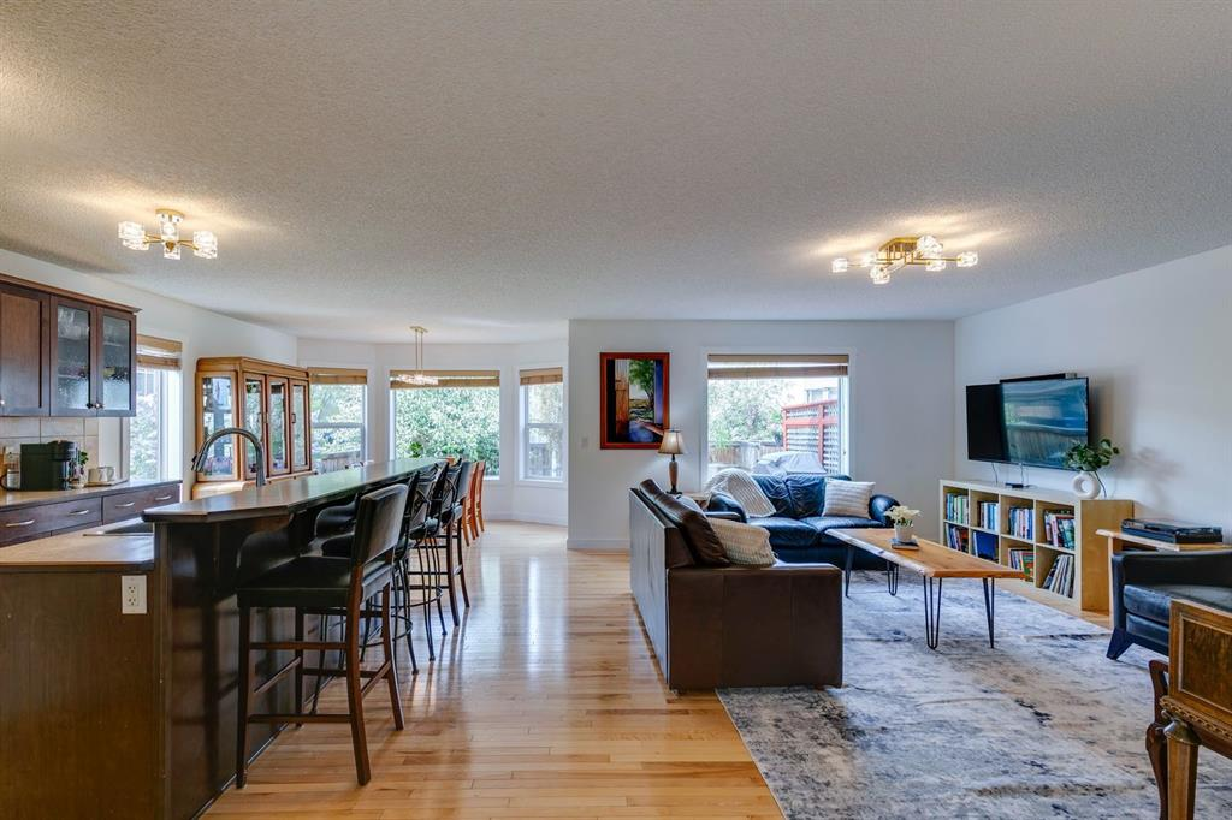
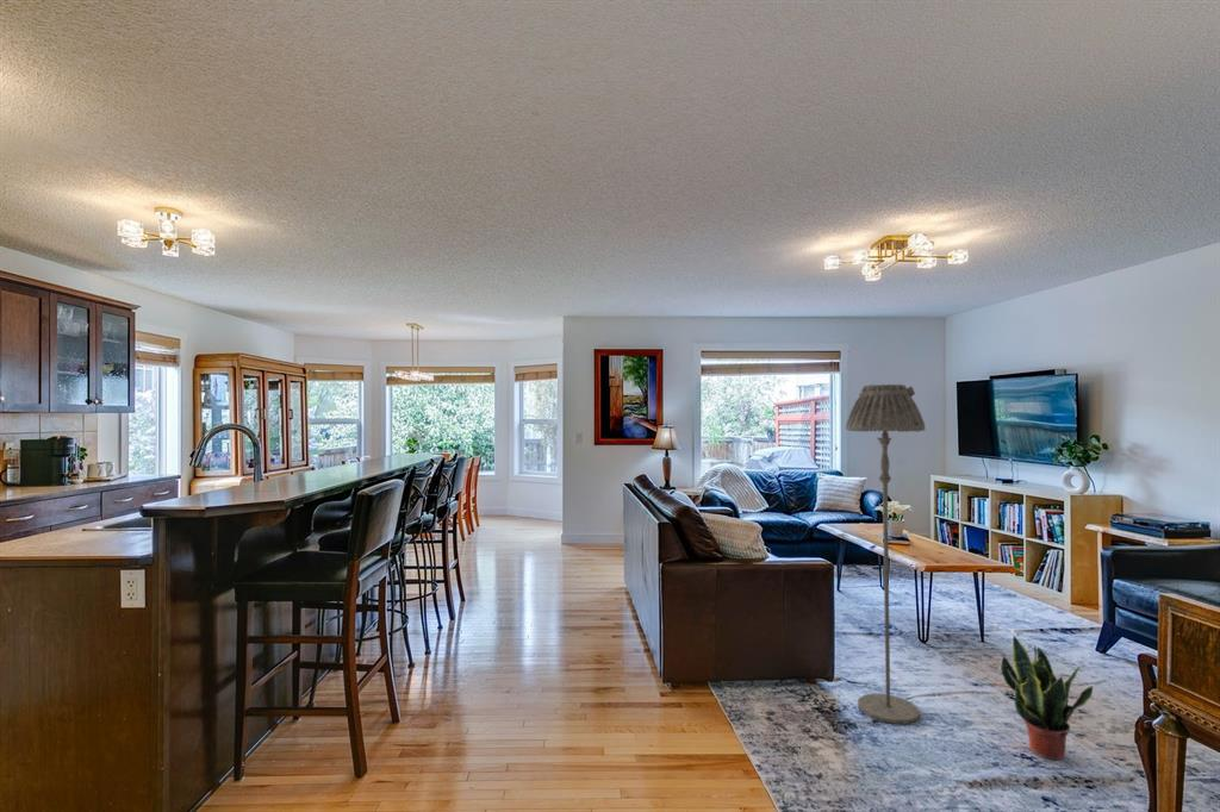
+ potted plant [1000,635,1094,761]
+ floor lamp [845,383,926,725]
